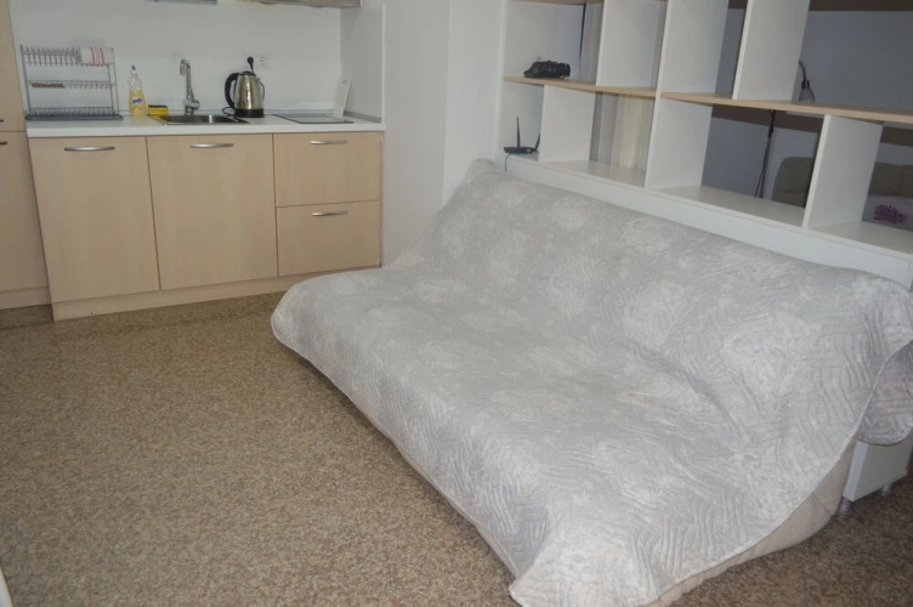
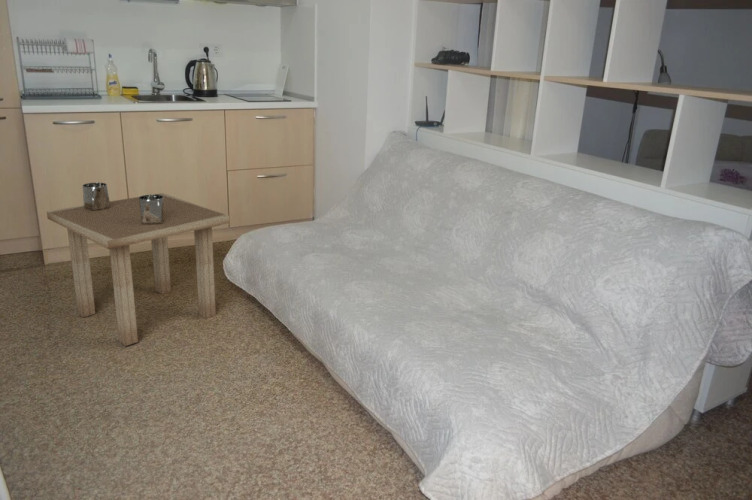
+ side table [46,182,230,347]
